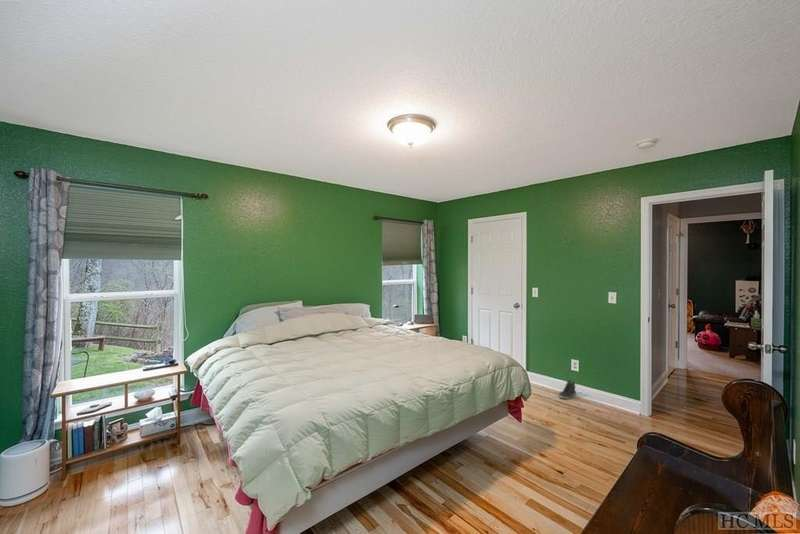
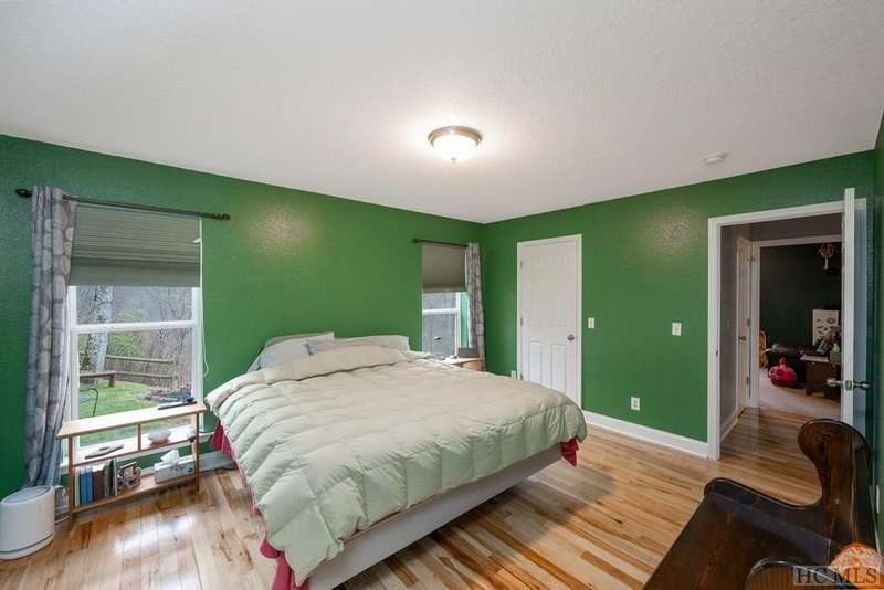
- sneaker [558,380,577,400]
